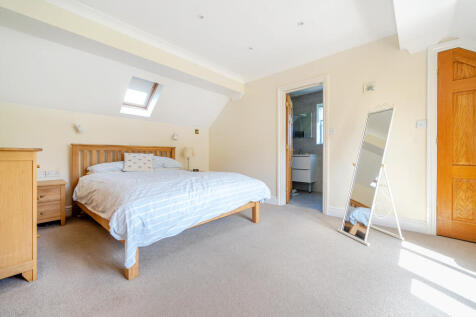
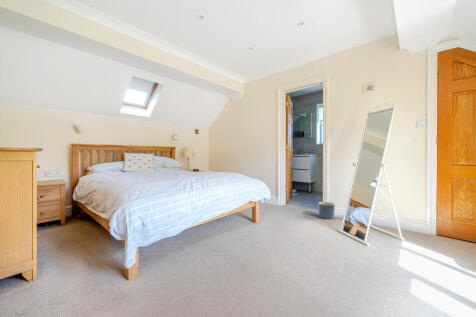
+ planter [318,201,336,220]
